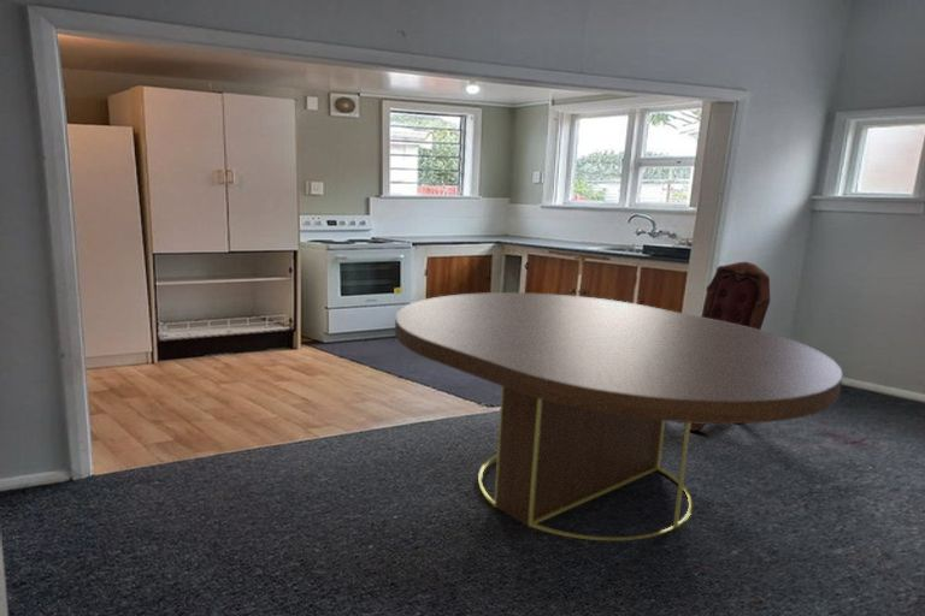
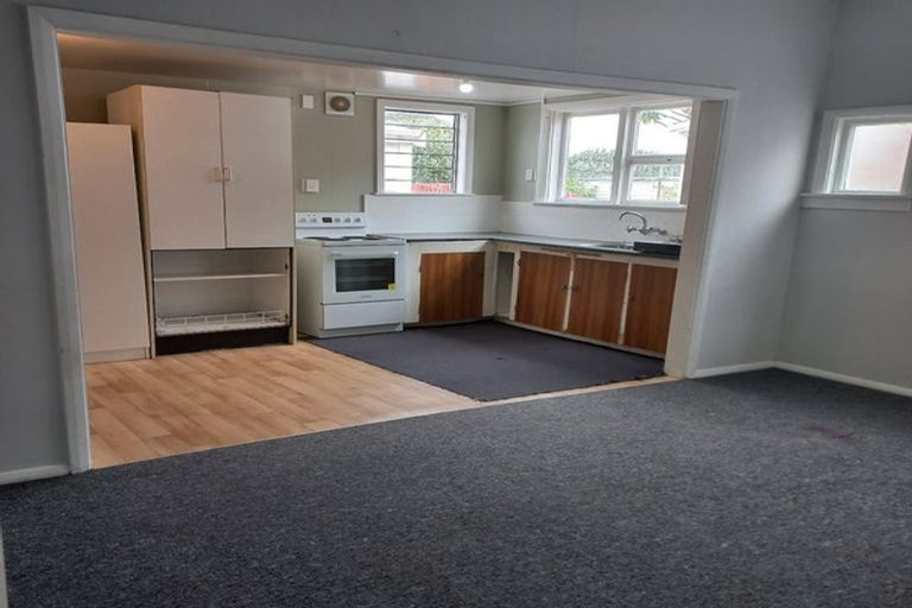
- dining chair [683,261,771,432]
- dining table [394,291,844,541]
